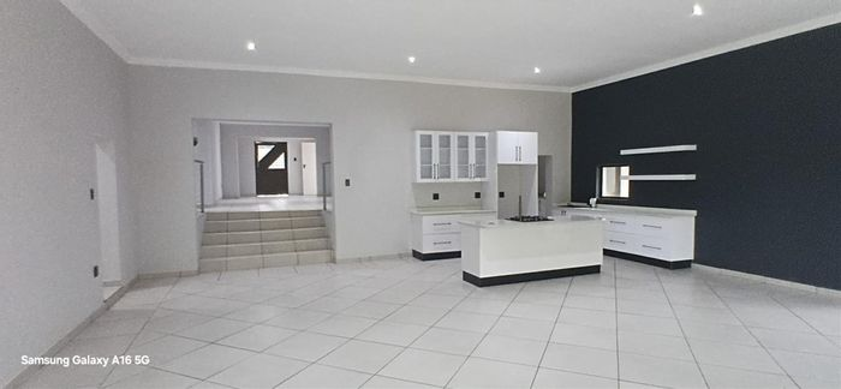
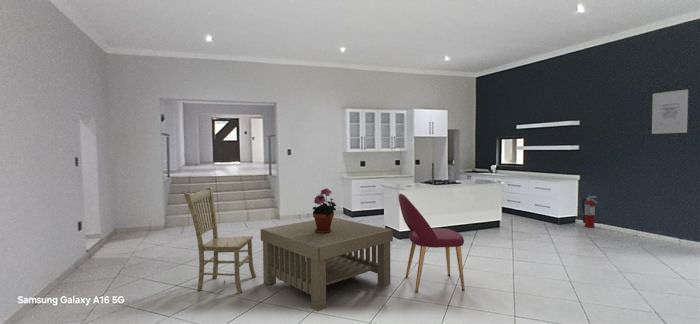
+ dining chair [398,192,466,294]
+ wall art [651,88,689,135]
+ potted plant [312,187,337,233]
+ fire extinguisher [581,195,599,229]
+ dining chair [183,187,257,294]
+ coffee table [260,217,394,312]
